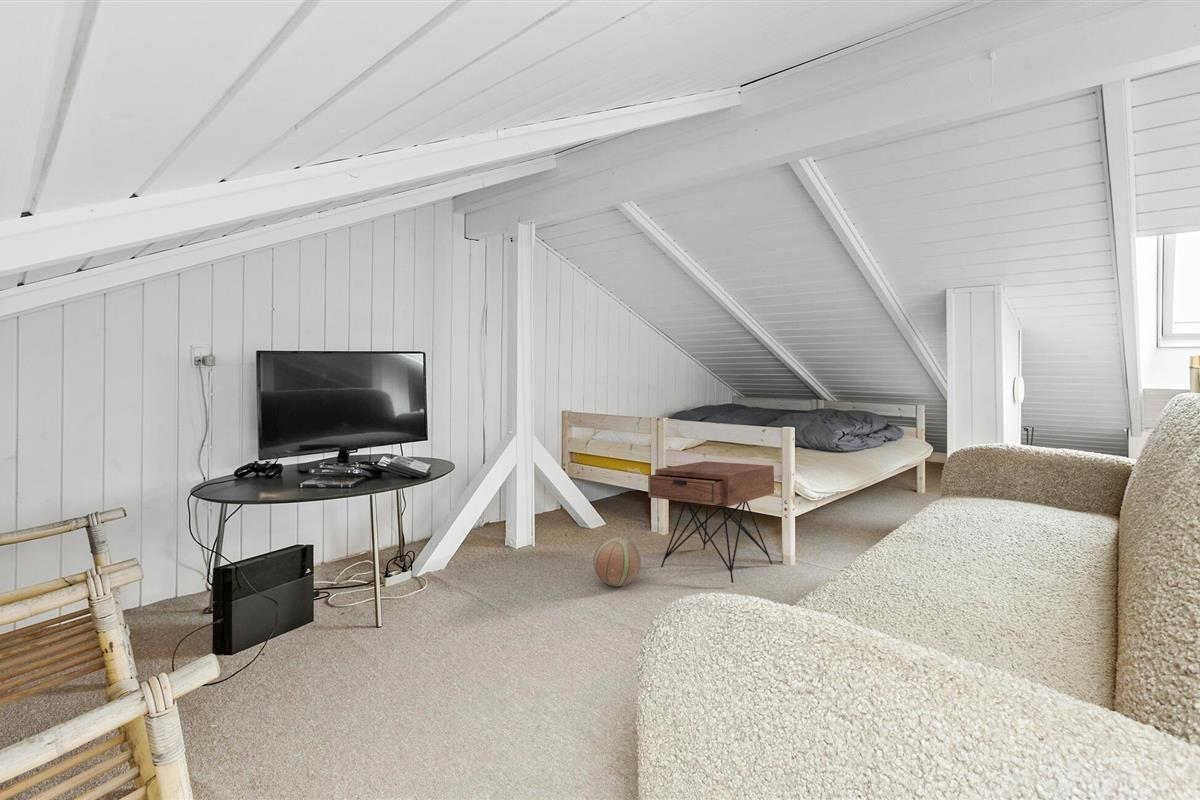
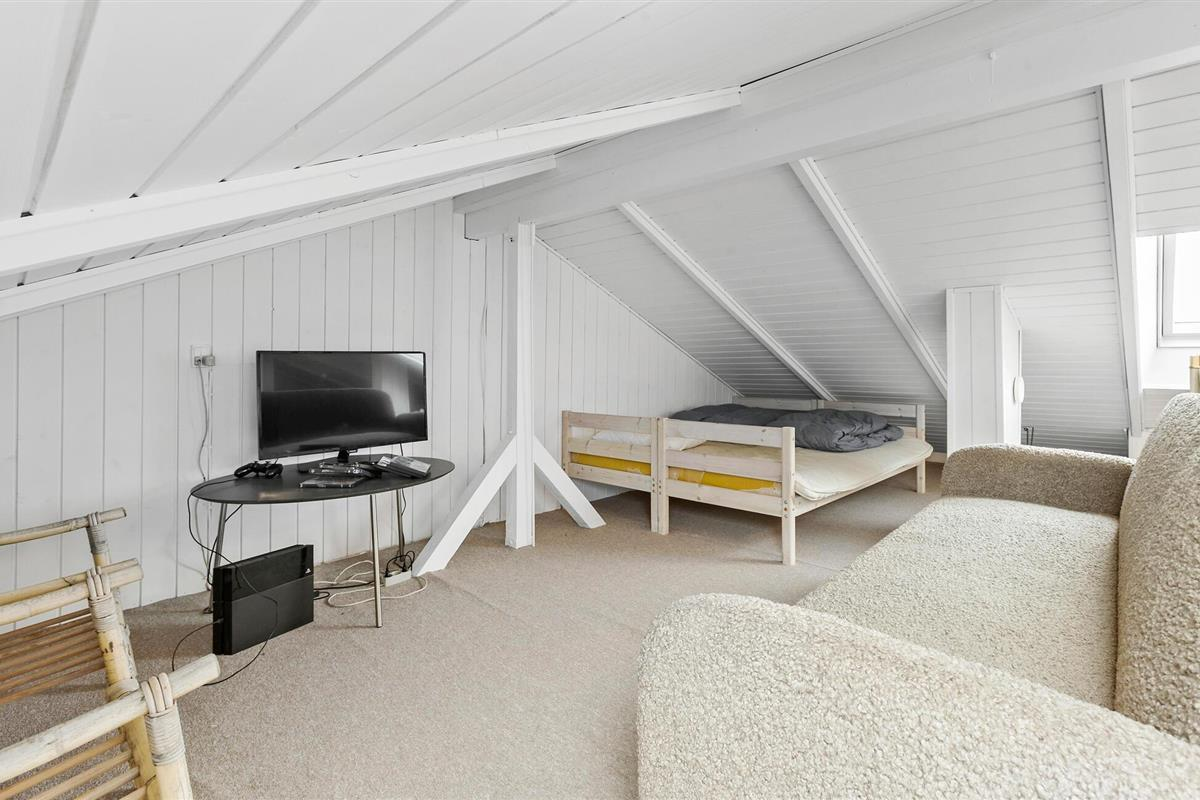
- nightstand [647,460,775,584]
- ball [592,536,642,587]
